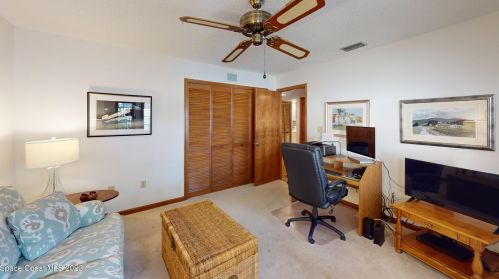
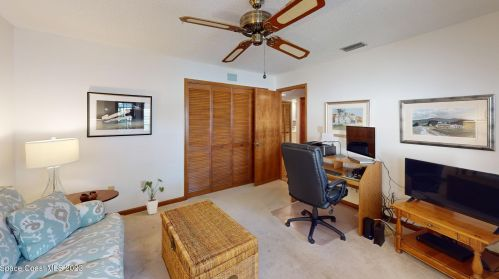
+ house plant [140,178,165,216]
